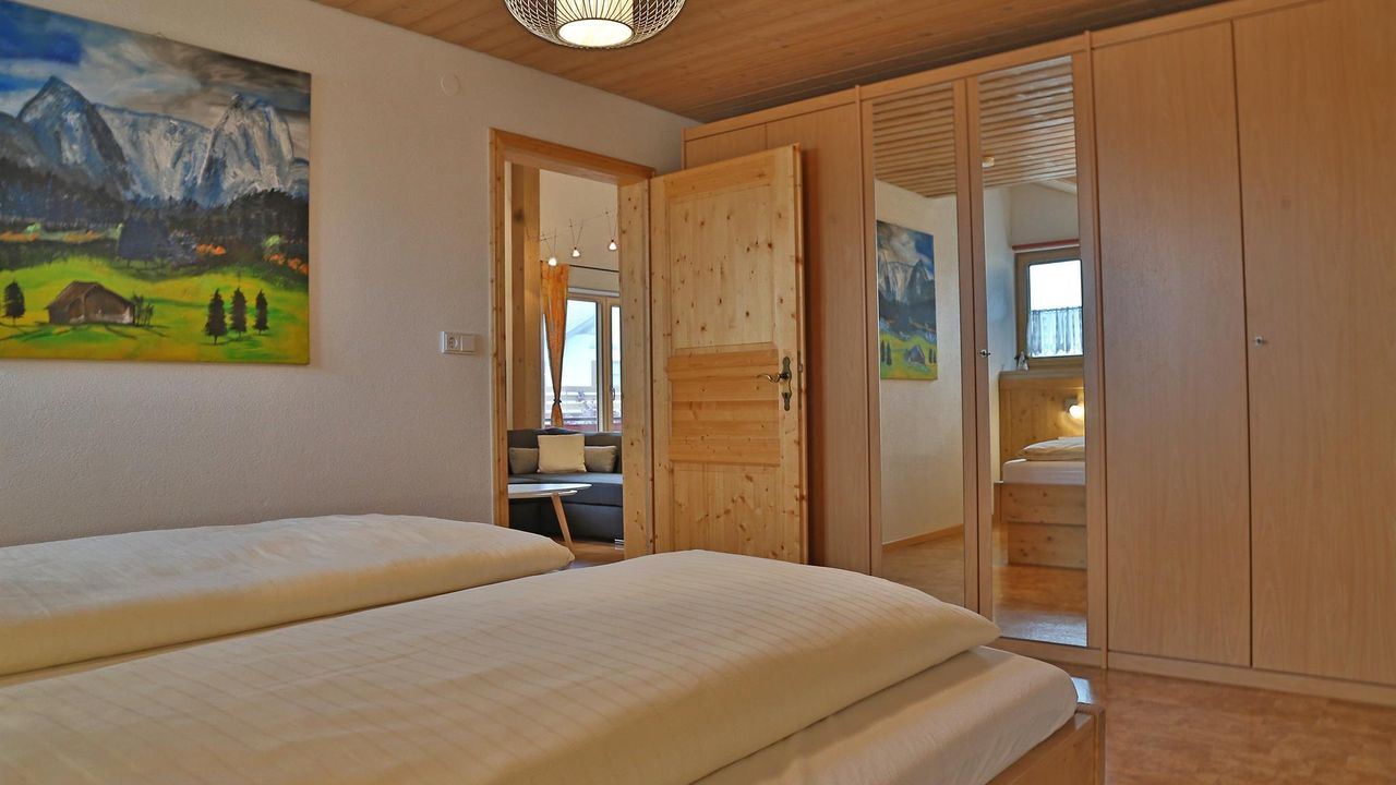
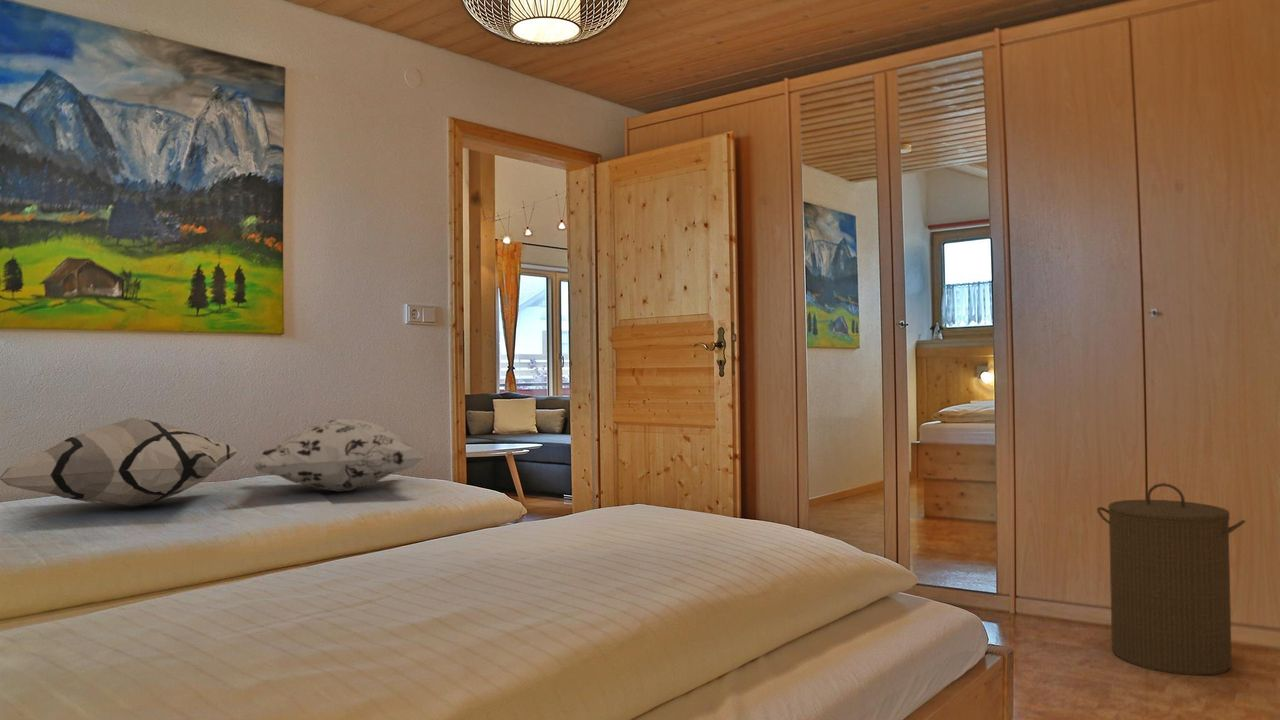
+ decorative pillow [250,418,426,493]
+ laundry hamper [1096,482,1246,676]
+ decorative pillow [0,416,240,508]
